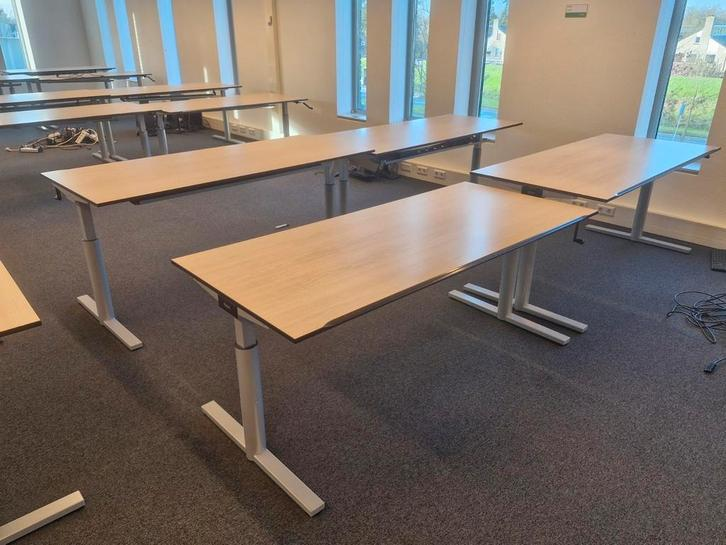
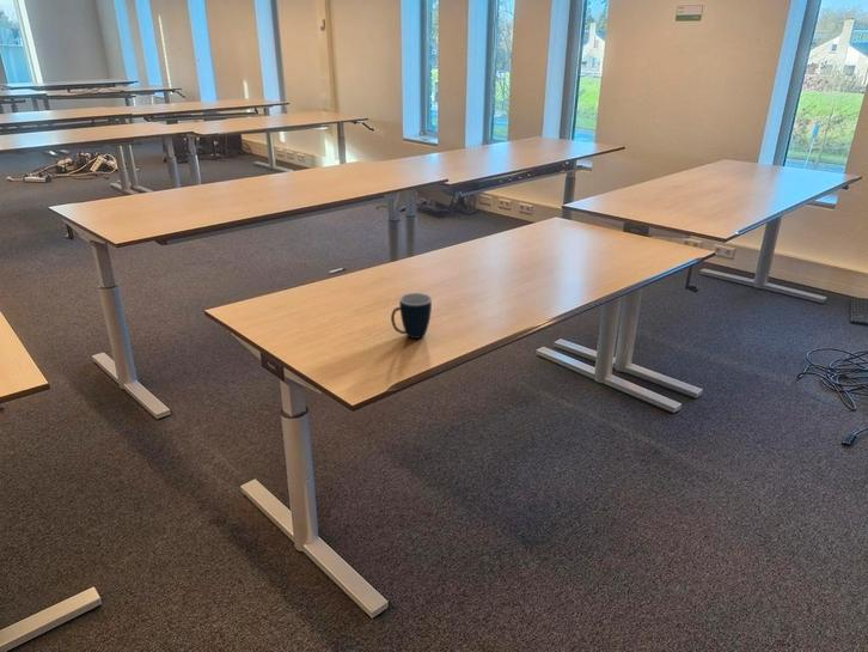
+ mug [390,292,433,340]
